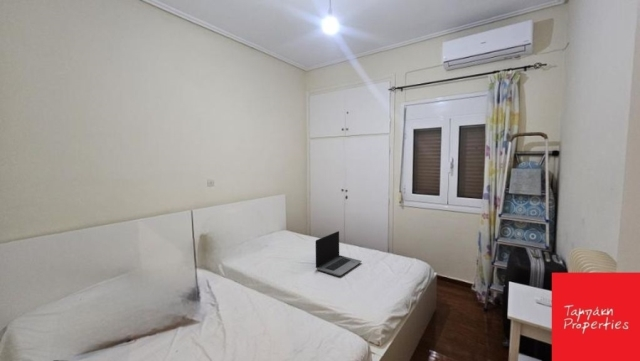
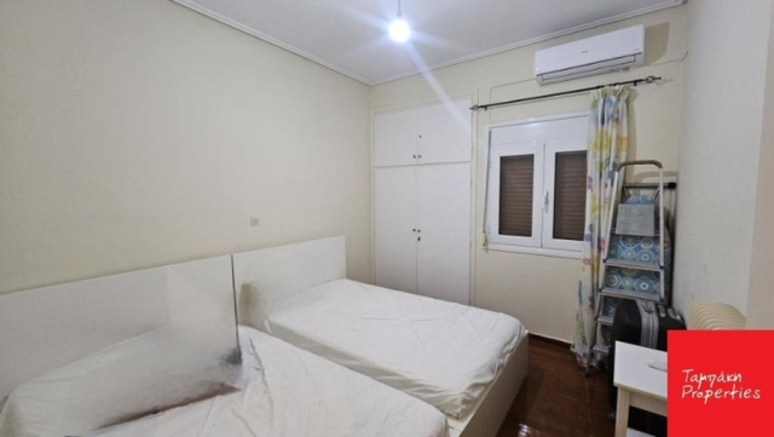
- laptop computer [315,230,362,277]
